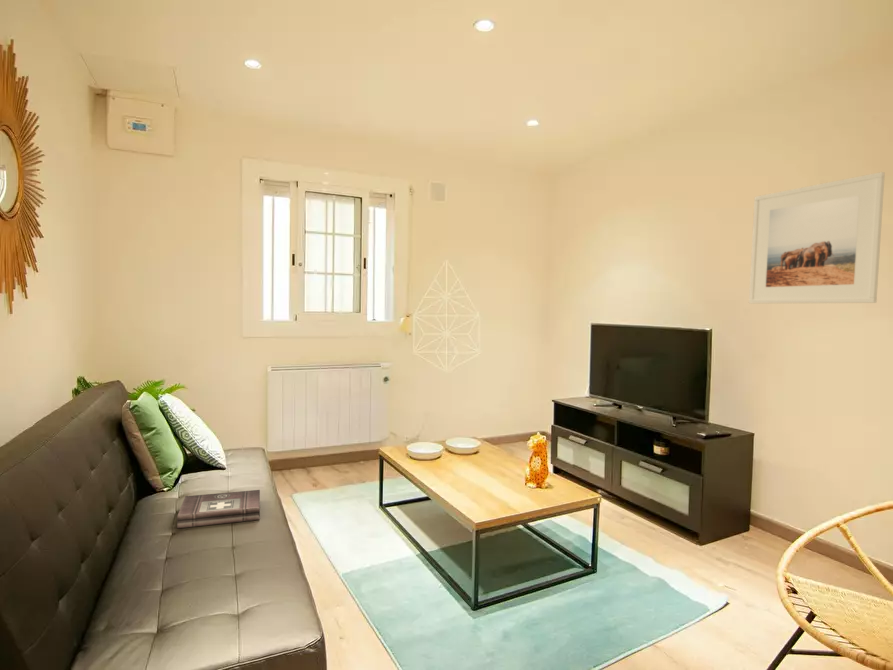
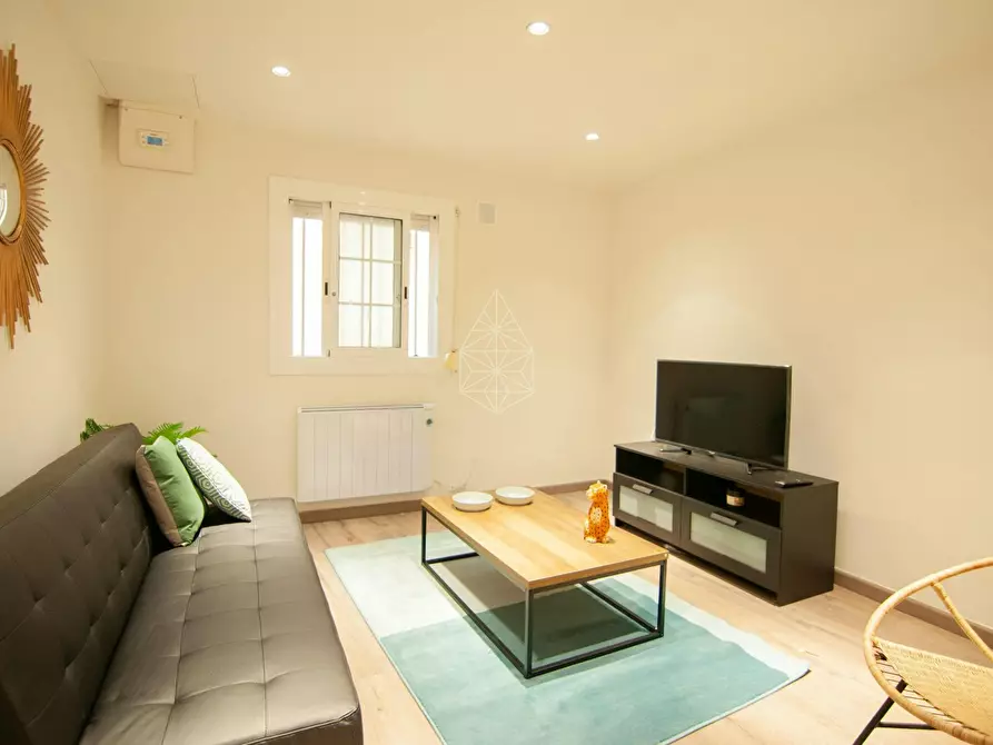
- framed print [748,171,886,304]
- first aid kit [176,489,261,529]
